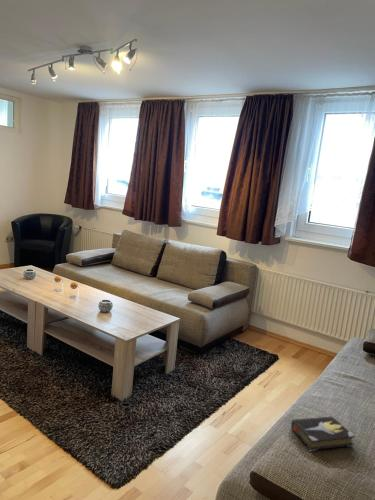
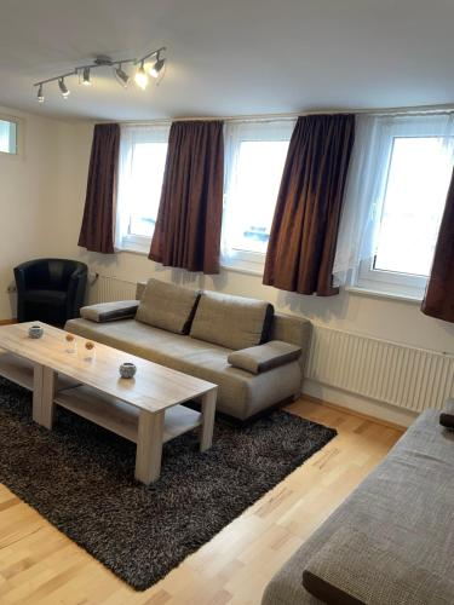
- hardback book [290,416,356,452]
